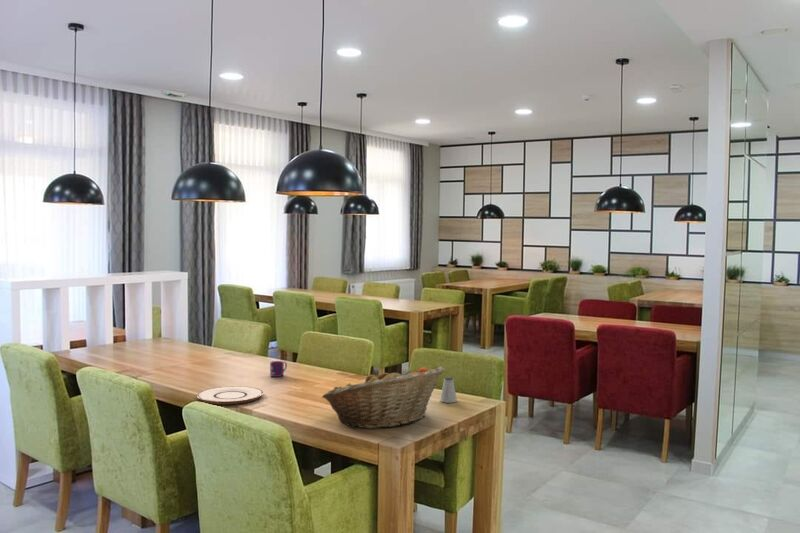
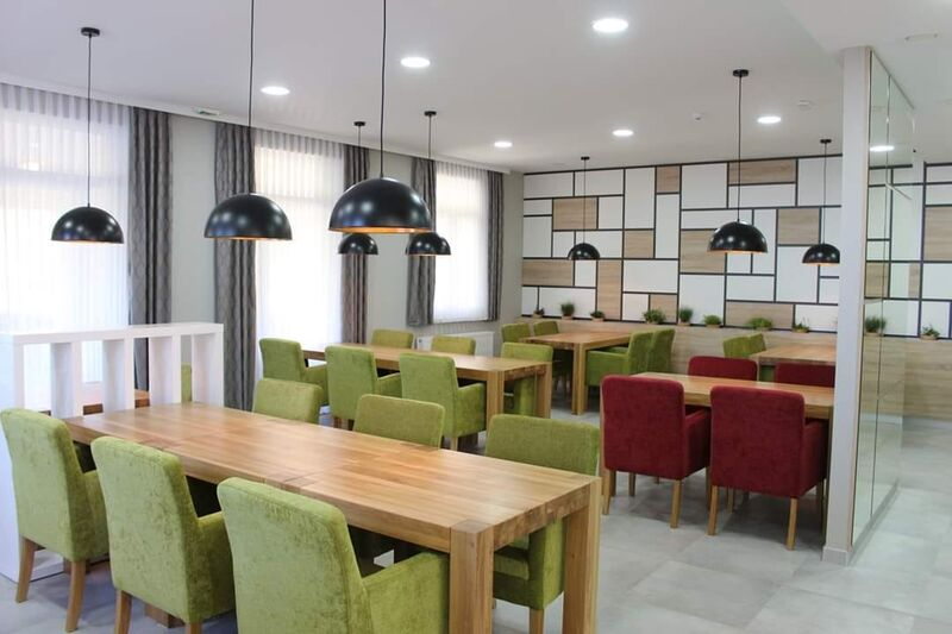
- mug [269,360,288,378]
- saltshaker [439,376,458,404]
- plate [196,385,264,405]
- fruit basket [321,365,446,429]
